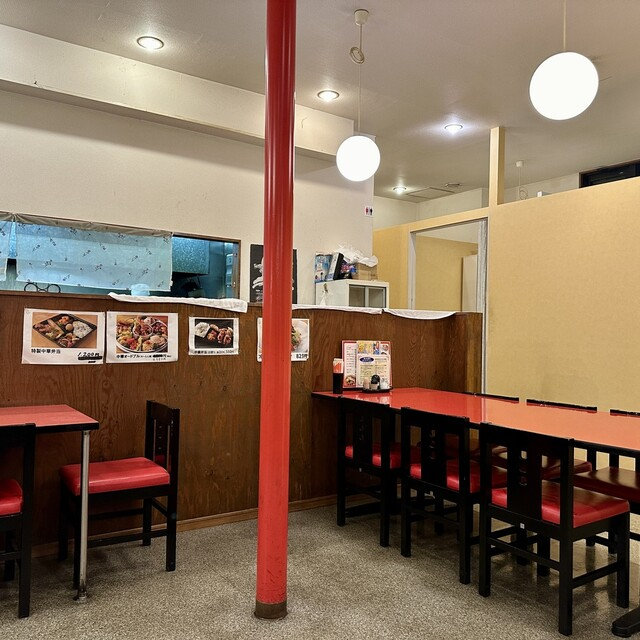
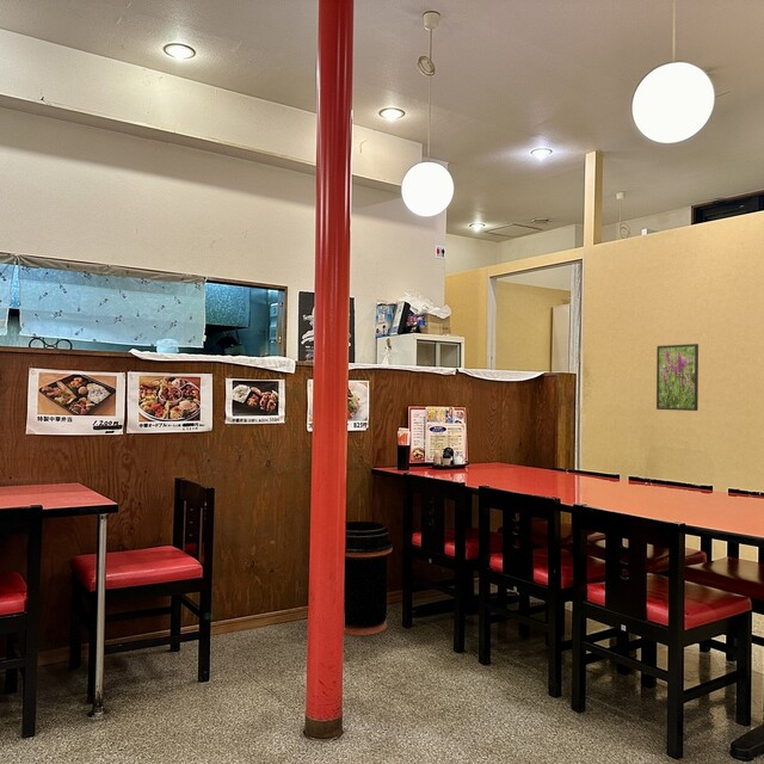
+ trash can [343,520,393,636]
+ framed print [655,343,700,412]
